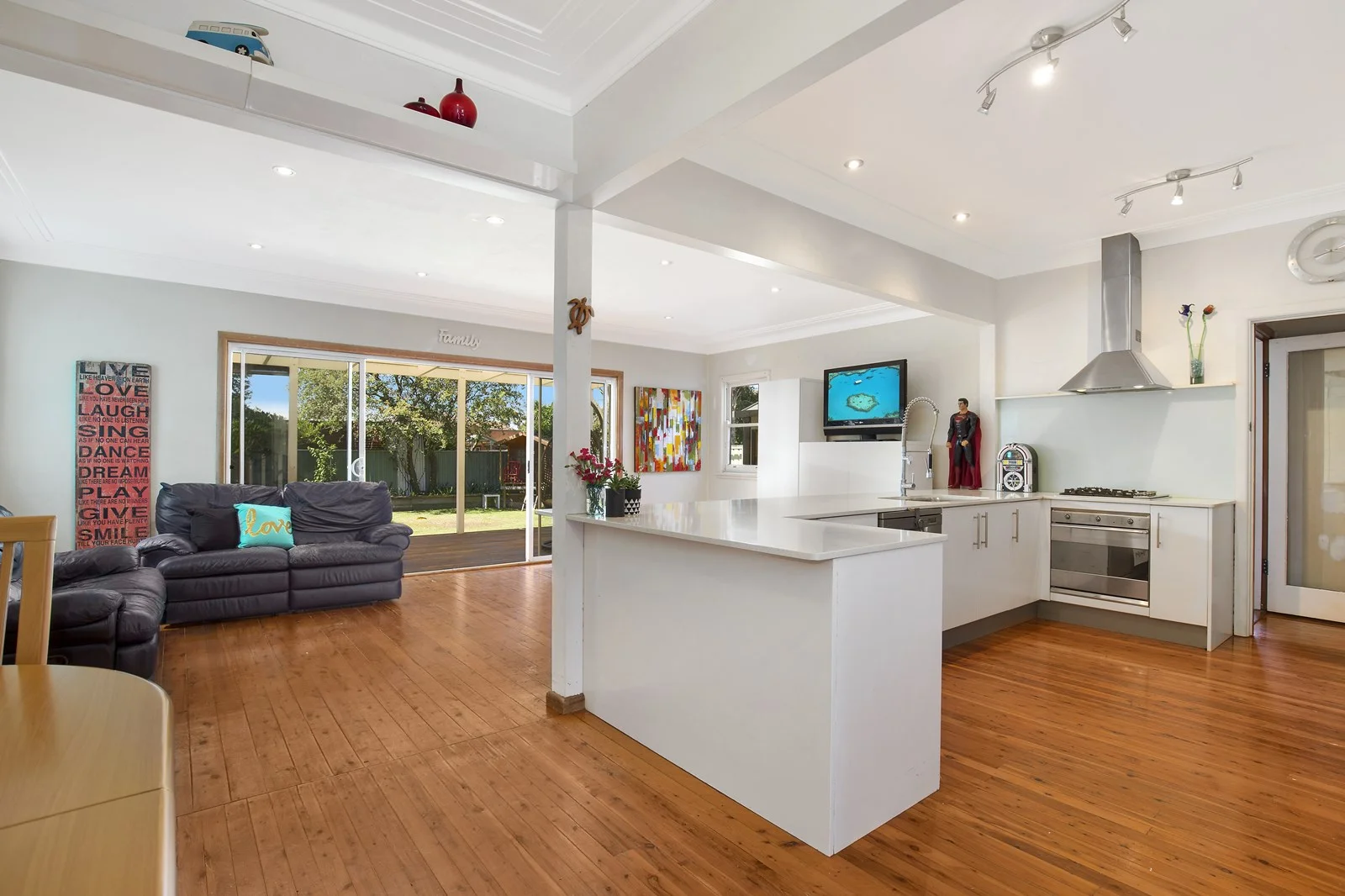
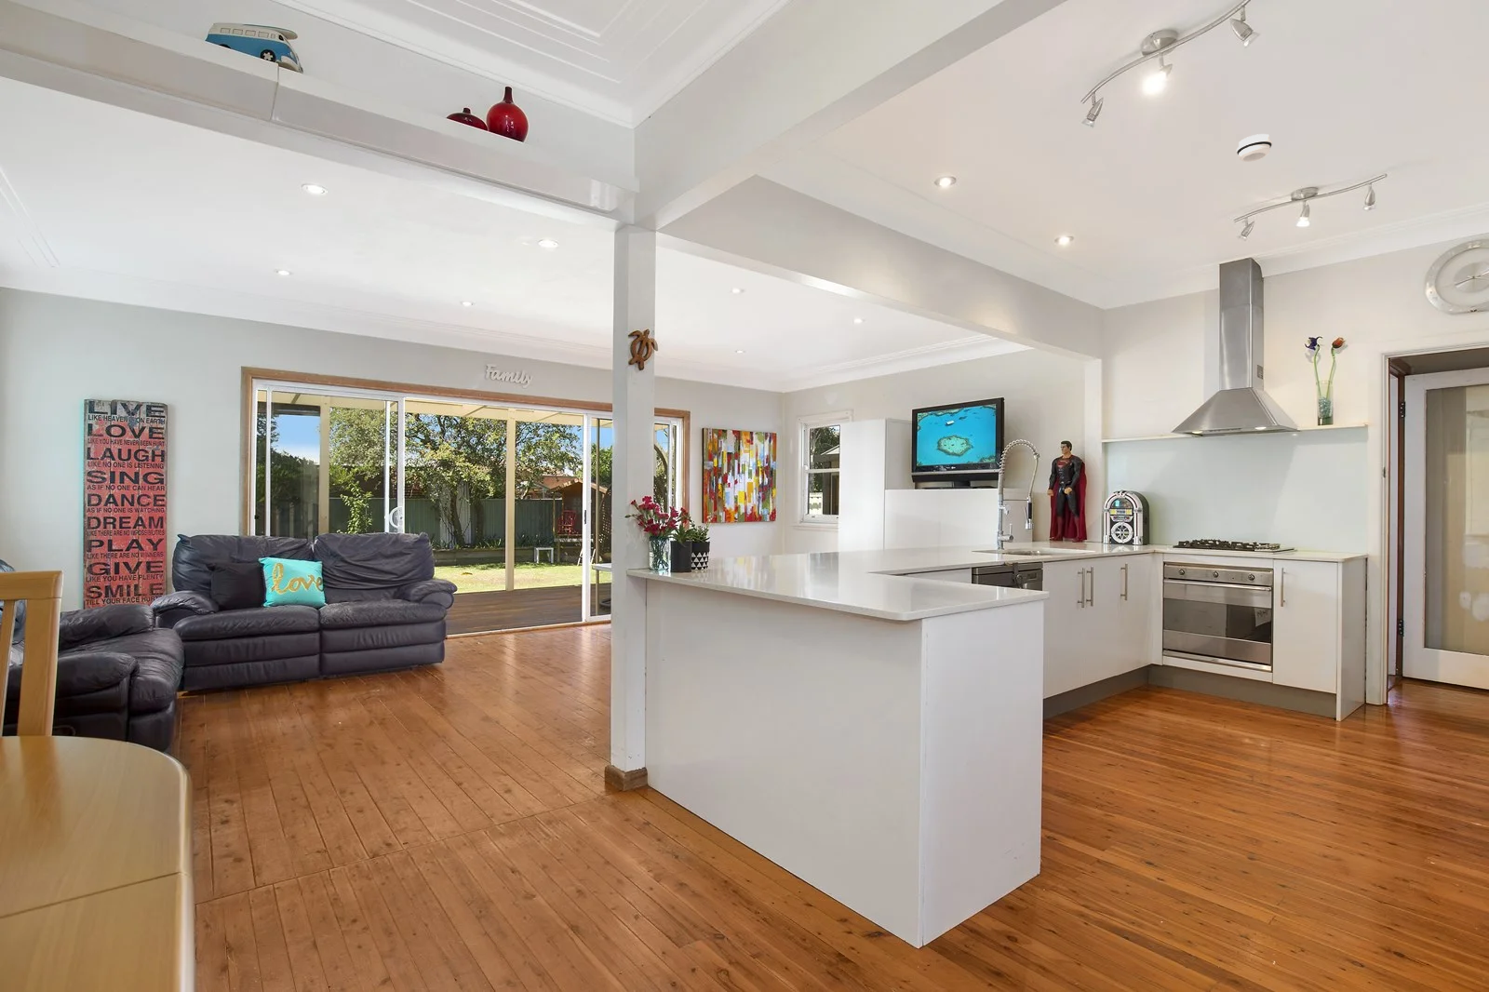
+ smoke detector [1235,133,1273,163]
